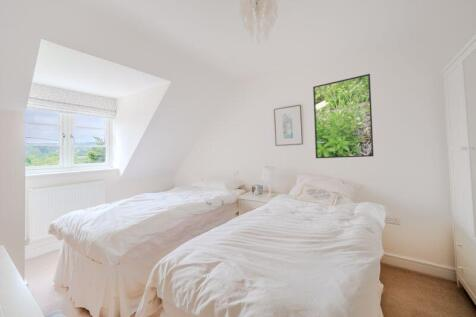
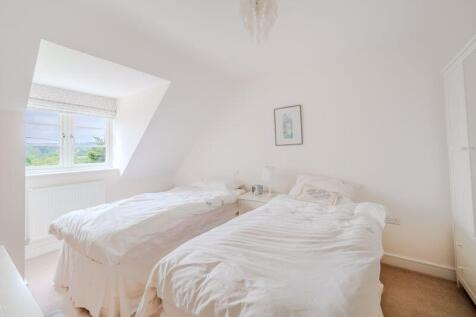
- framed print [312,73,375,159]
